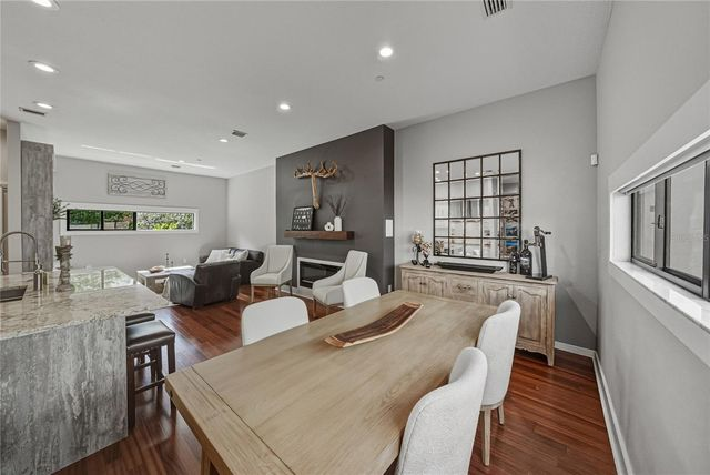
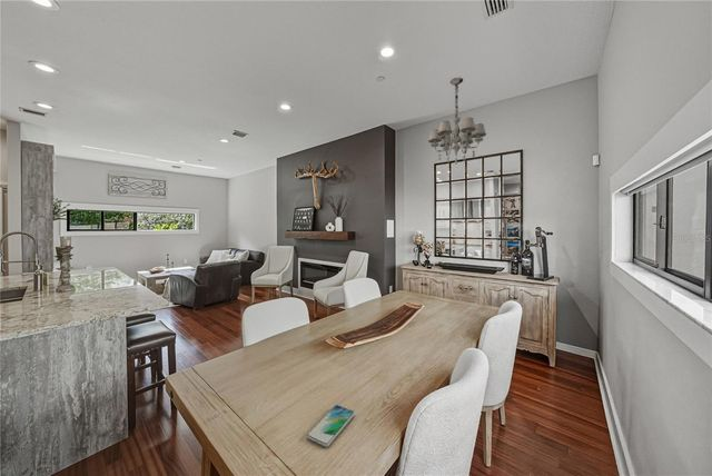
+ chandelier [427,77,487,166]
+ smartphone [306,404,355,448]
